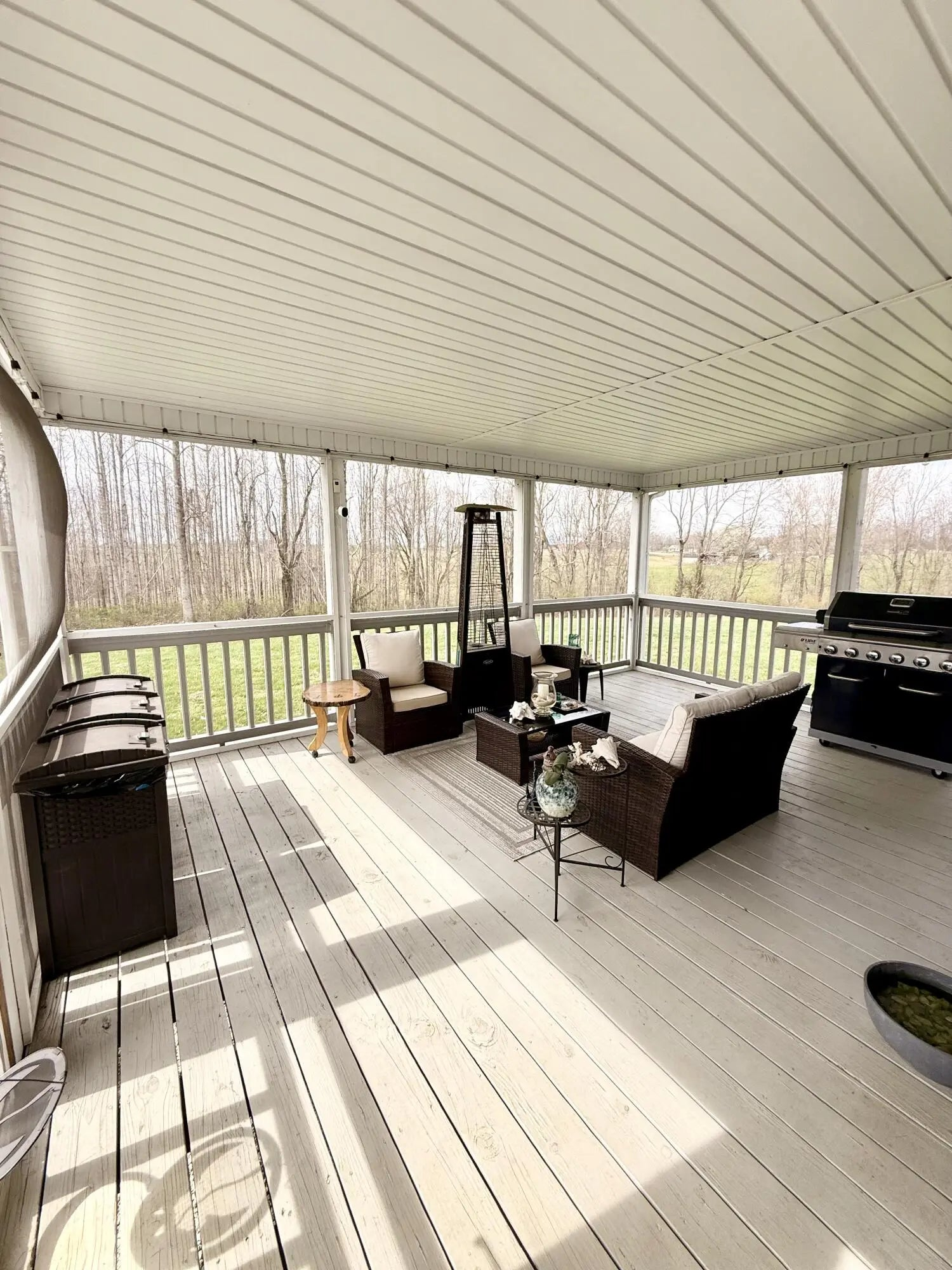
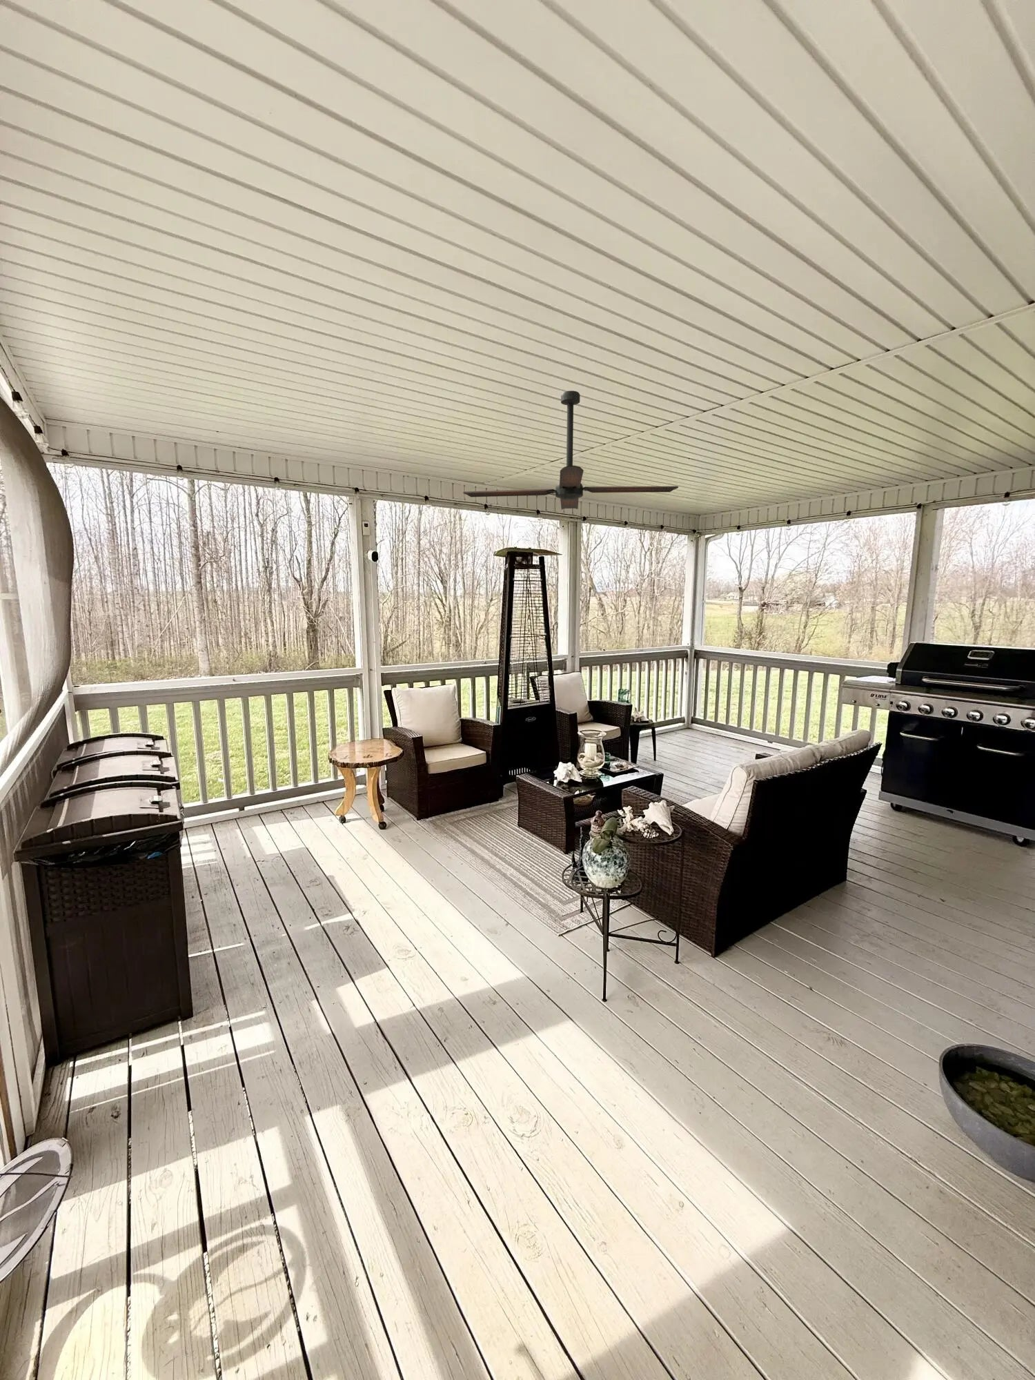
+ ceiling fan [462,390,679,510]
